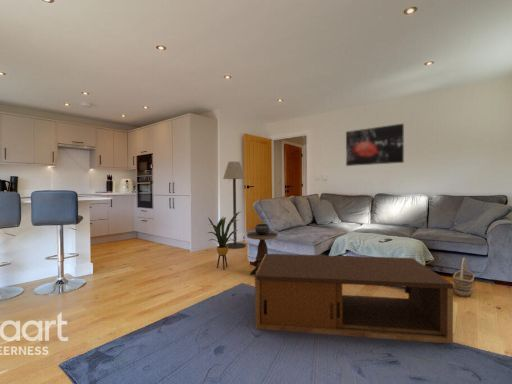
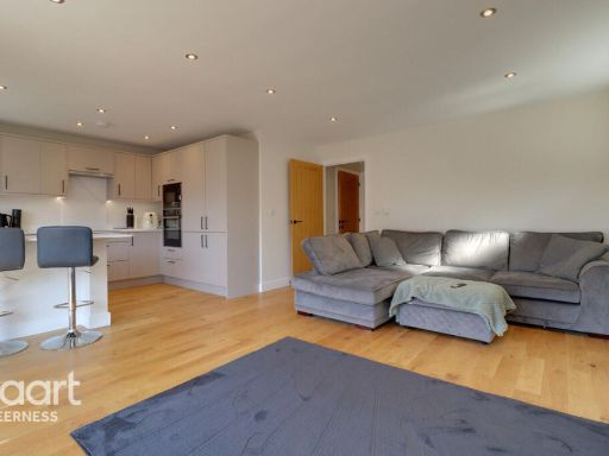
- basket [452,257,475,298]
- wall art [345,123,405,167]
- coffee table [254,253,454,345]
- floor lamp [222,161,247,250]
- side table [246,223,279,275]
- house plant [207,211,241,271]
